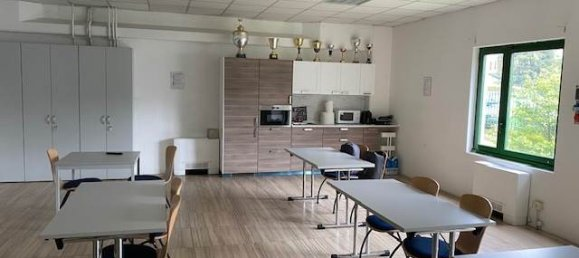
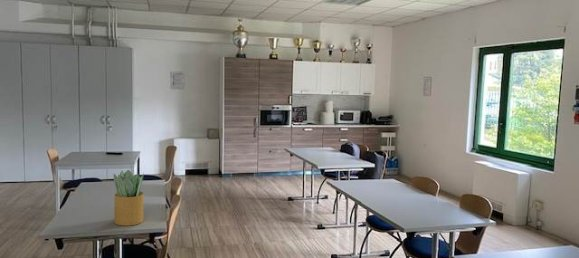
+ potted plant [112,169,145,227]
